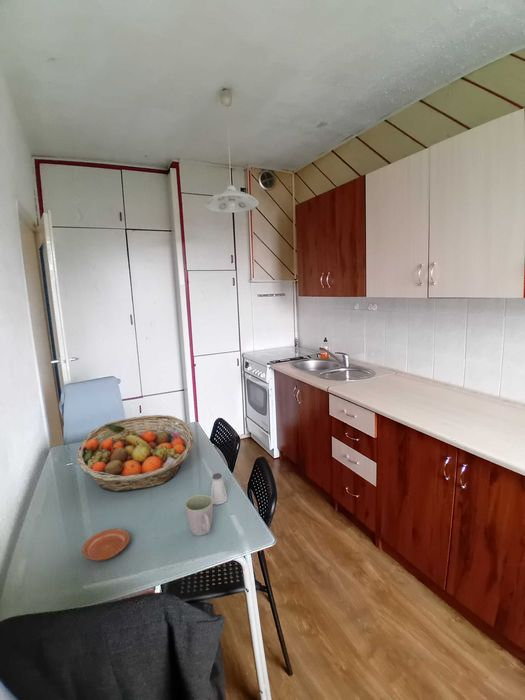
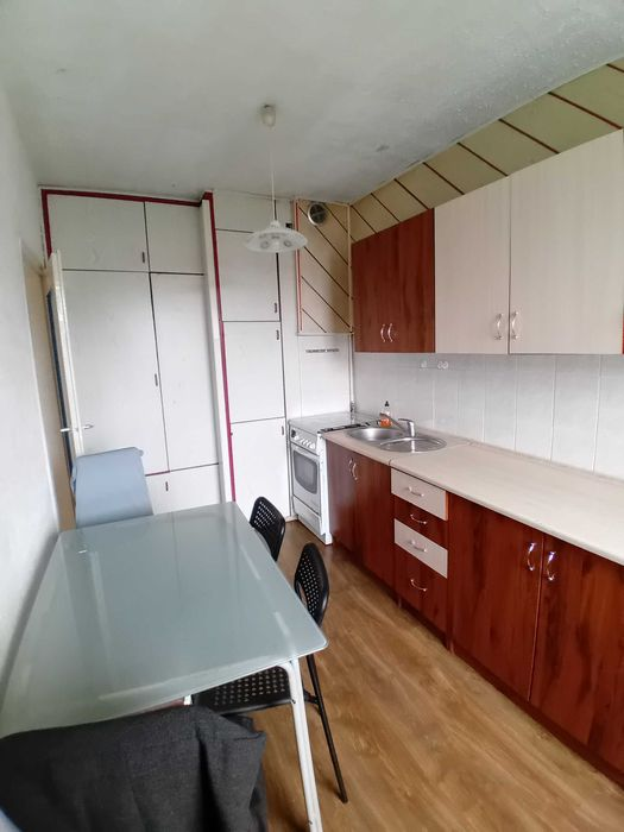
- fruit basket [76,414,195,493]
- saltshaker [209,472,229,506]
- plate [81,528,131,562]
- mug [183,494,214,537]
